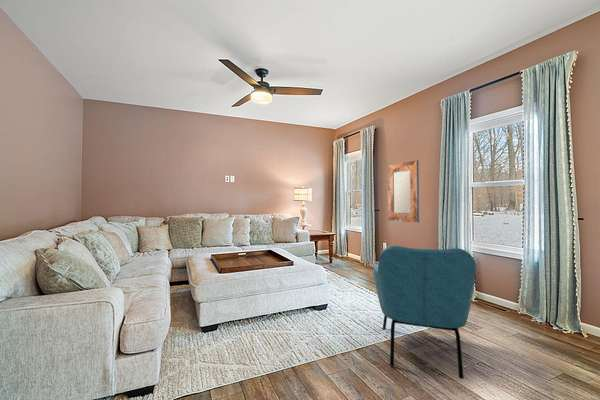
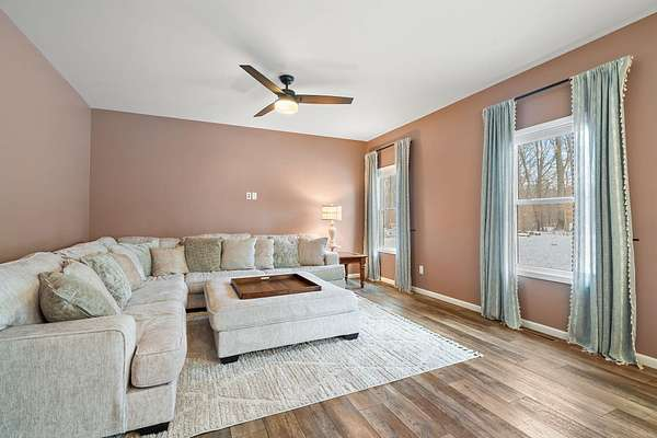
- armchair [372,245,477,380]
- home mirror [387,159,420,224]
